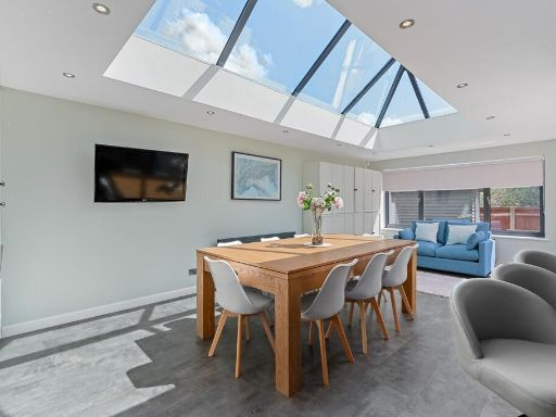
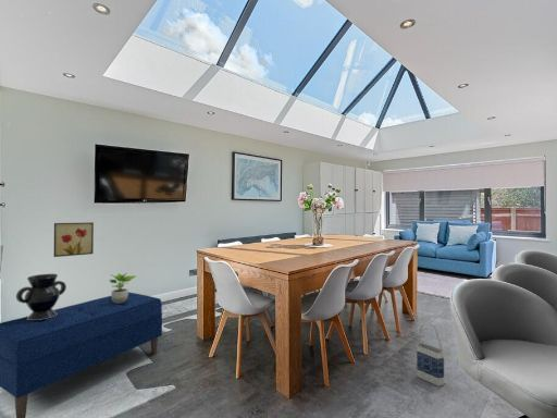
+ bench [0,291,163,418]
+ bag [416,321,446,388]
+ decorative vase [15,273,67,320]
+ potted plant [108,272,138,304]
+ wall art [53,221,95,258]
